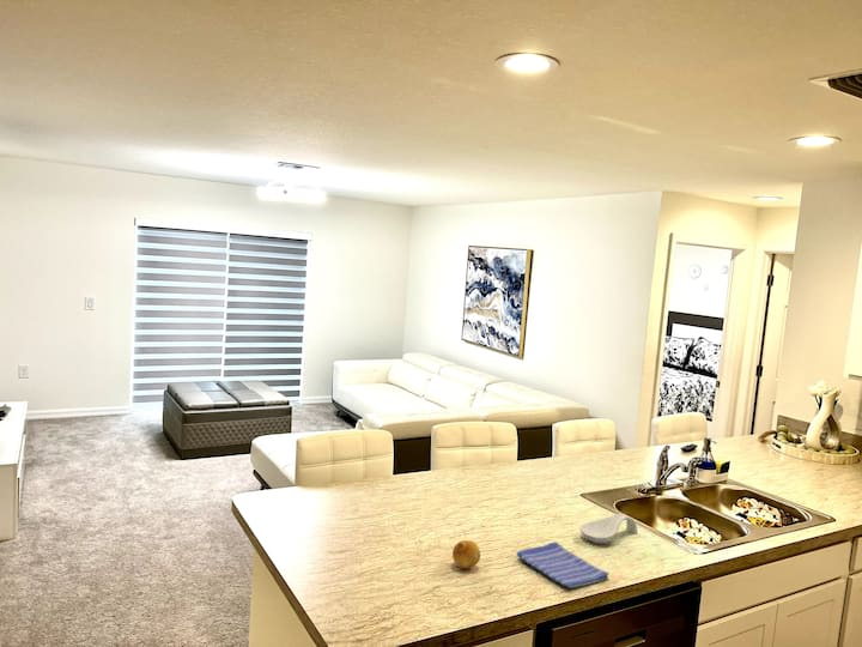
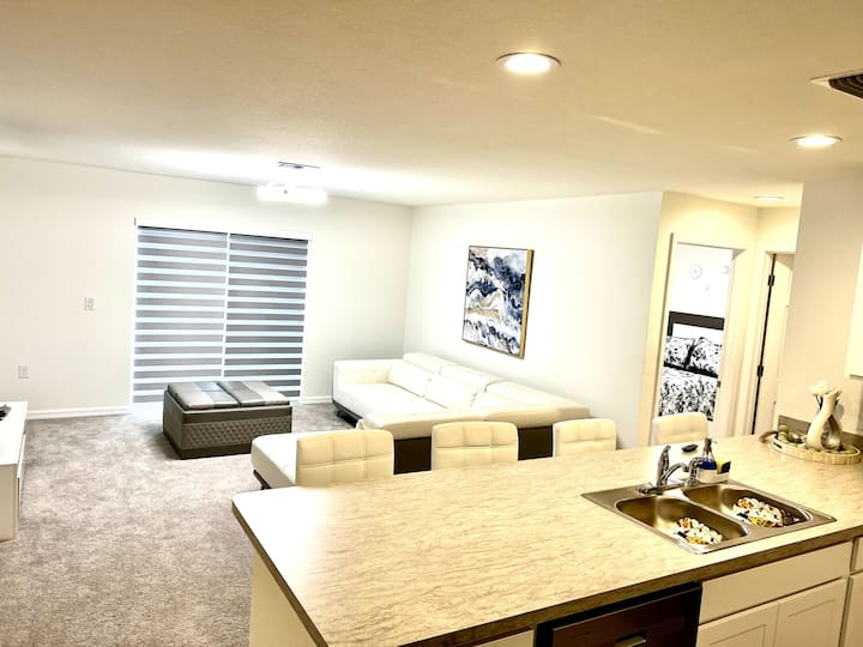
- dish towel [516,540,611,589]
- spoon rest [578,513,638,545]
- fruit [451,539,481,569]
